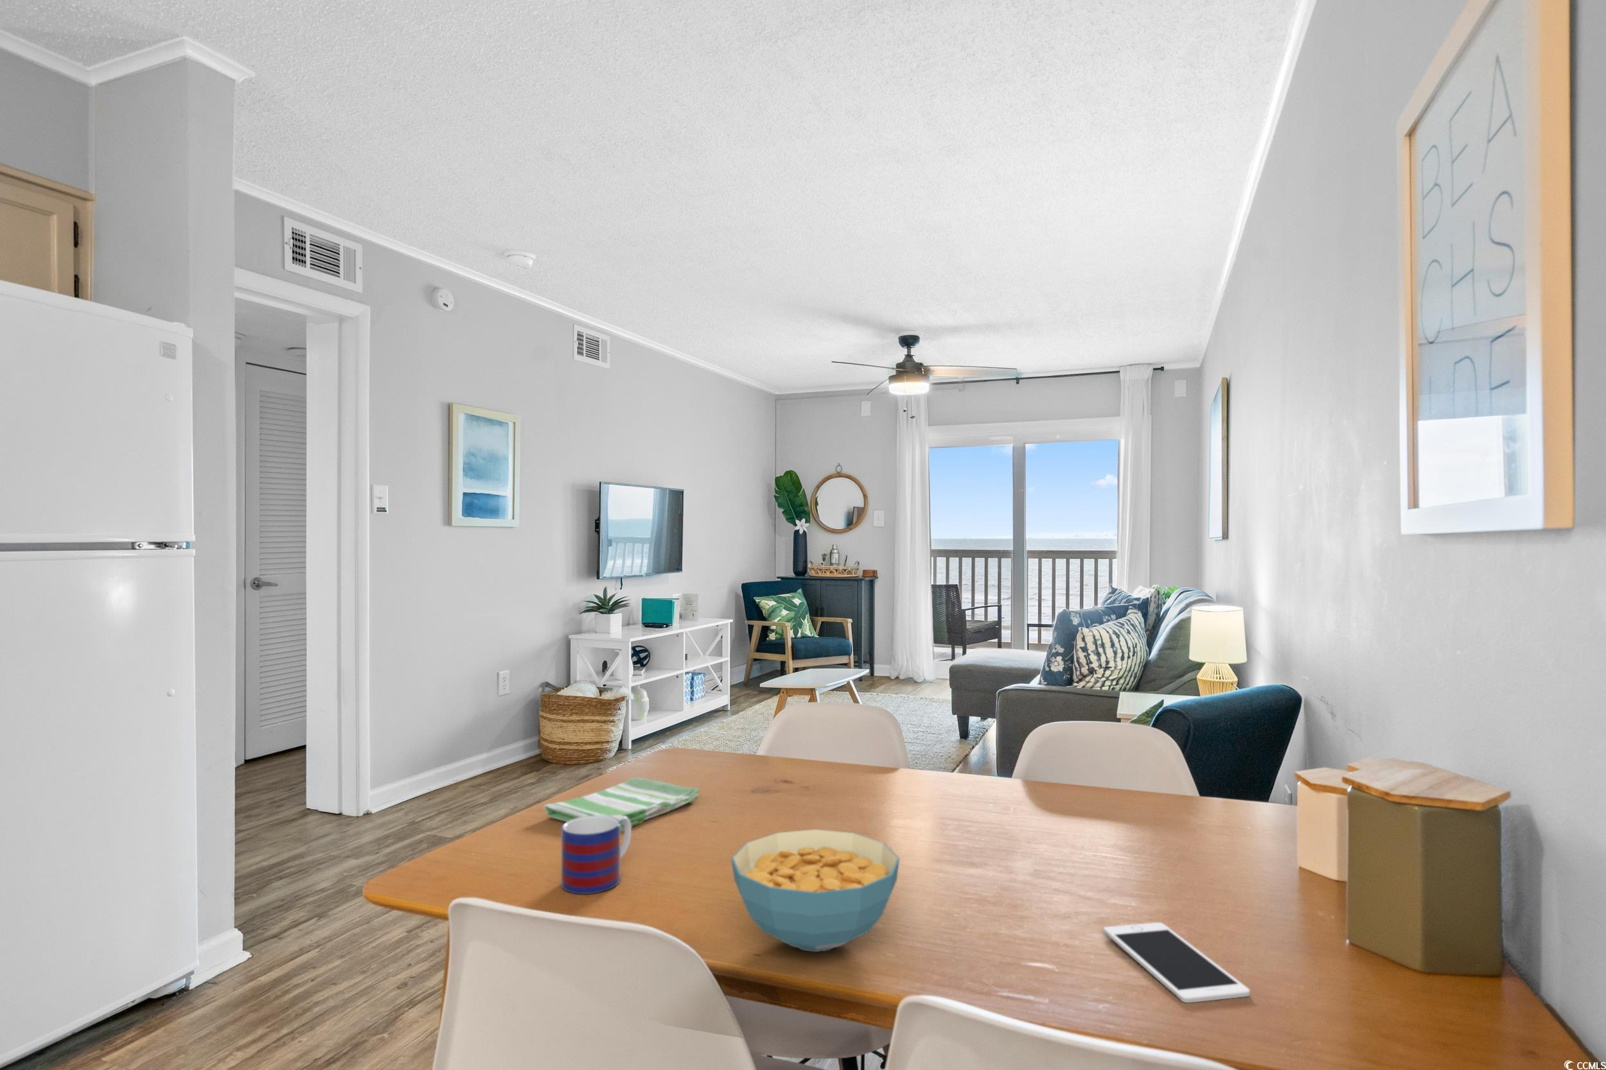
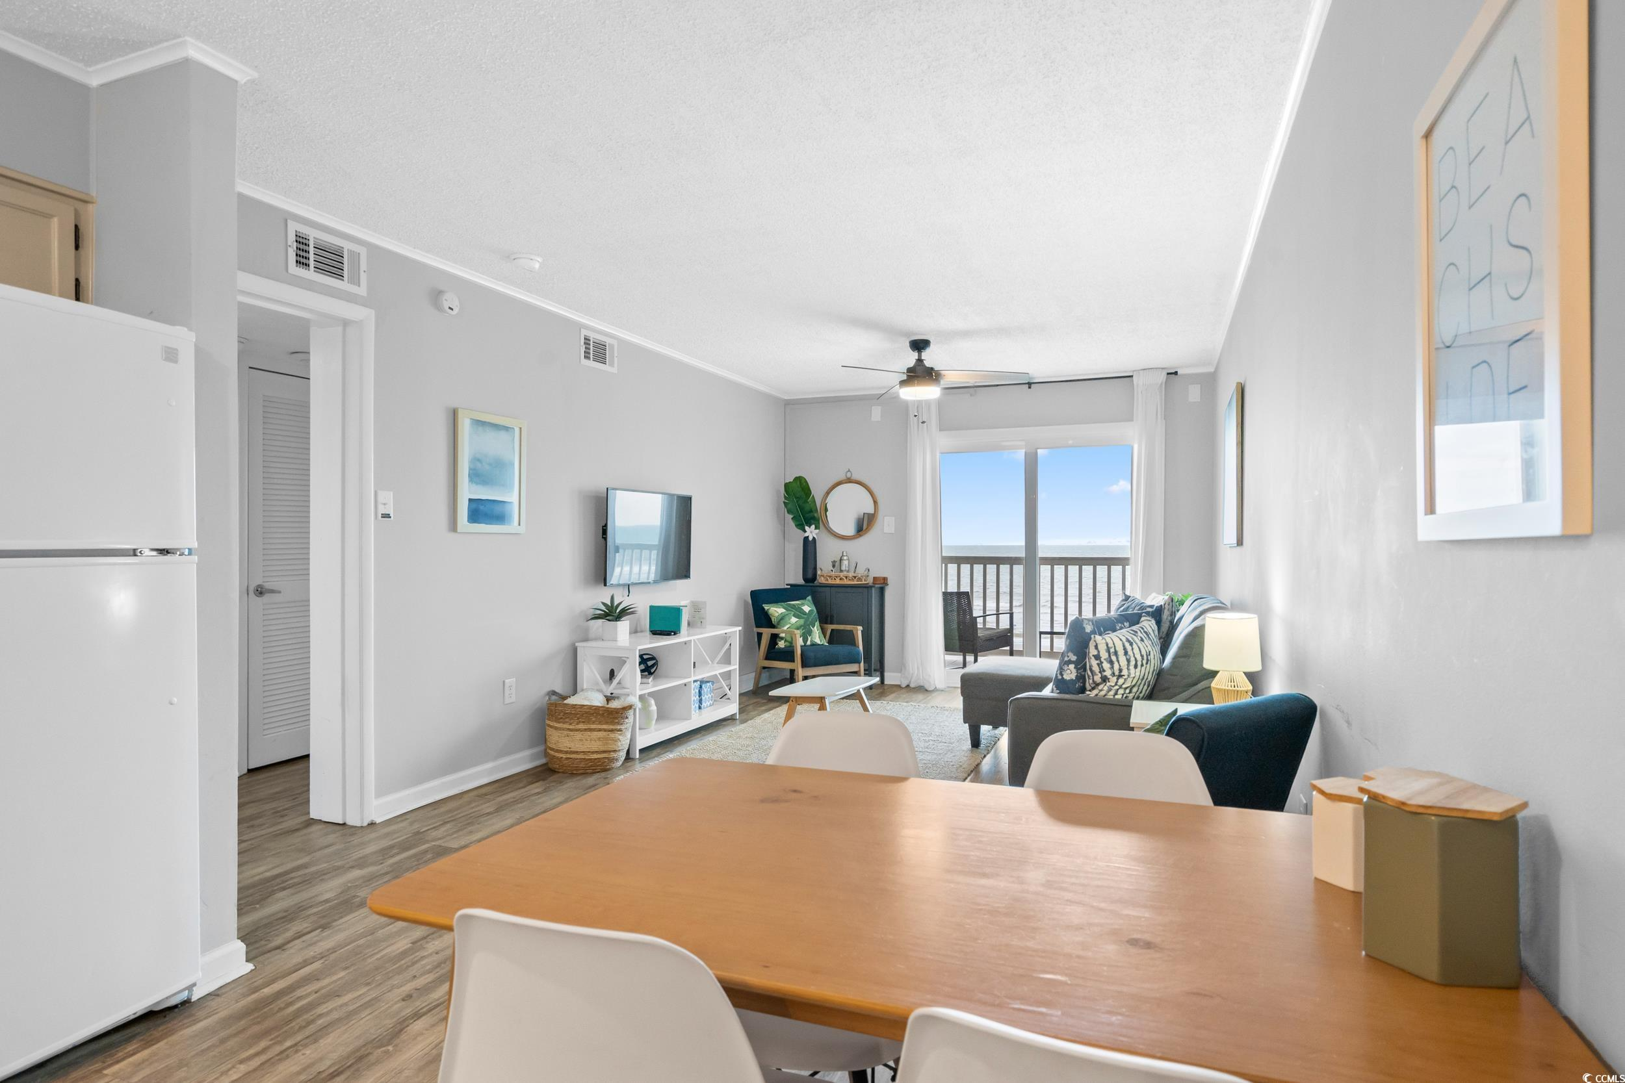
- cereal bowl [730,829,901,953]
- mug [560,816,632,894]
- dish towel [544,776,701,832]
- cell phone [1103,922,1251,1003]
